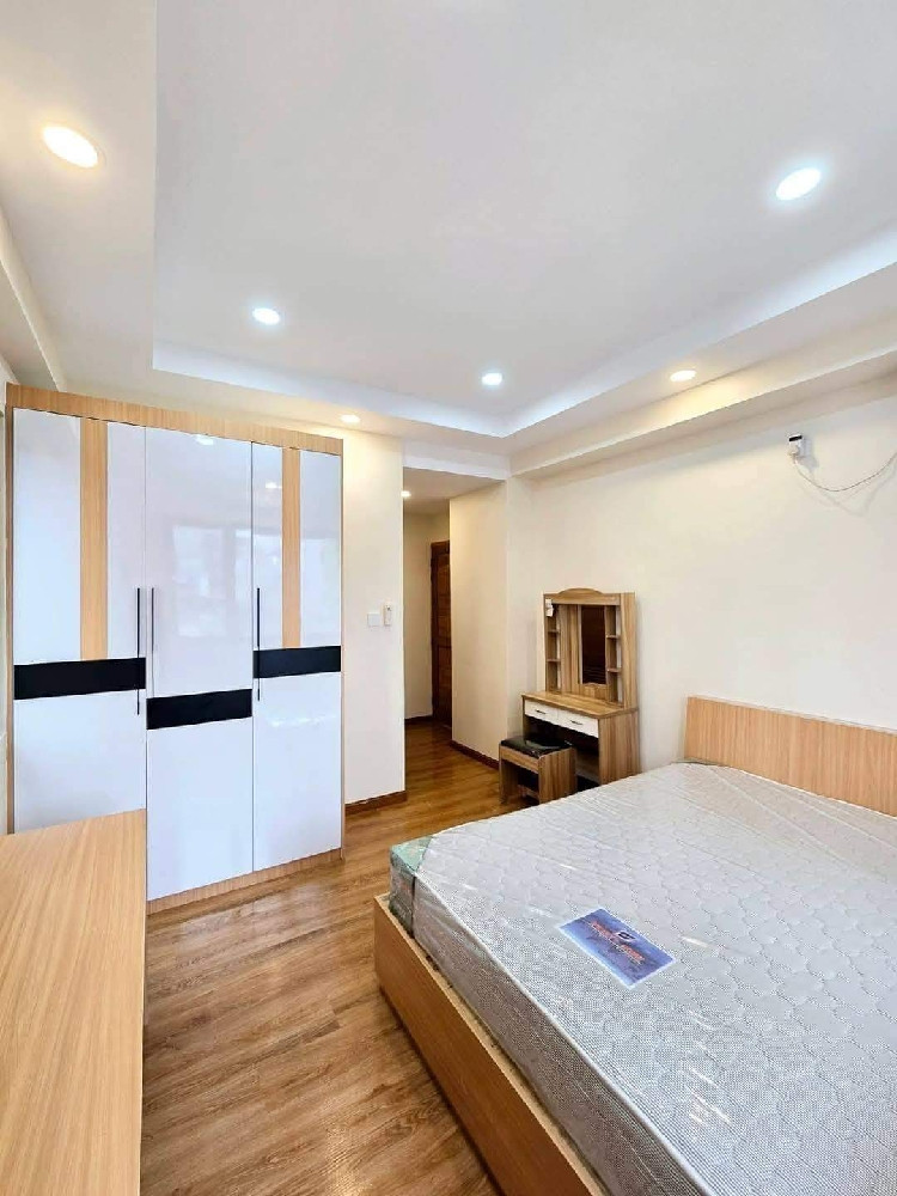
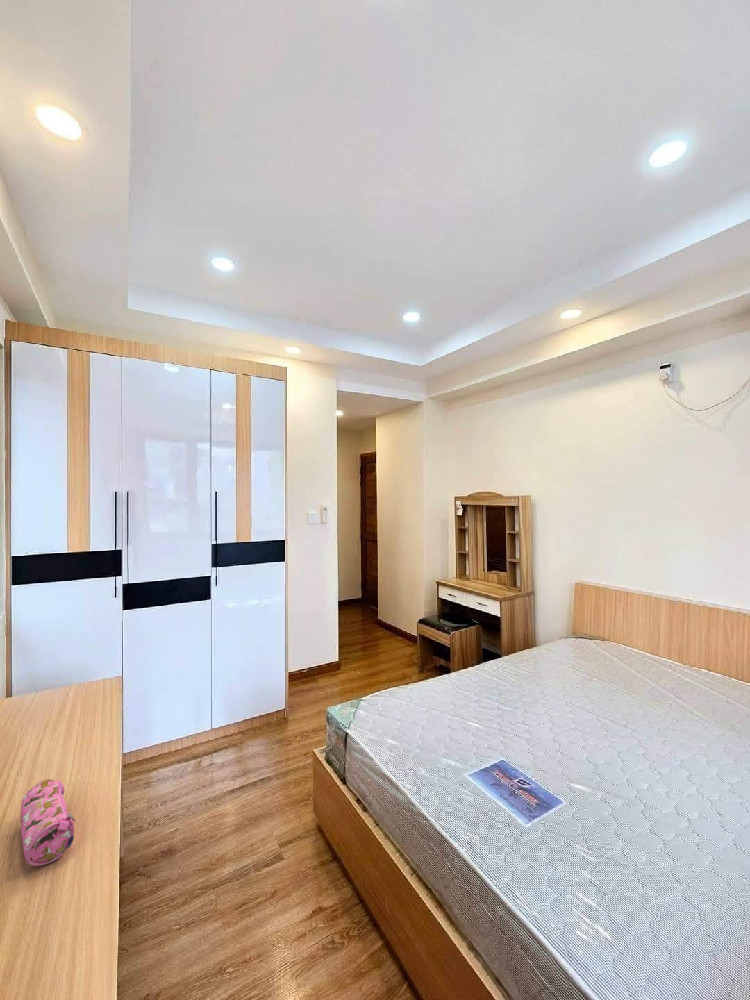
+ pencil case [19,778,77,867]
